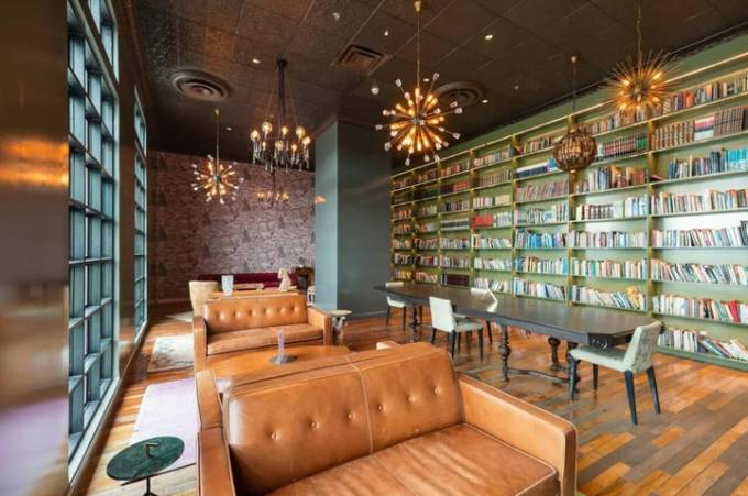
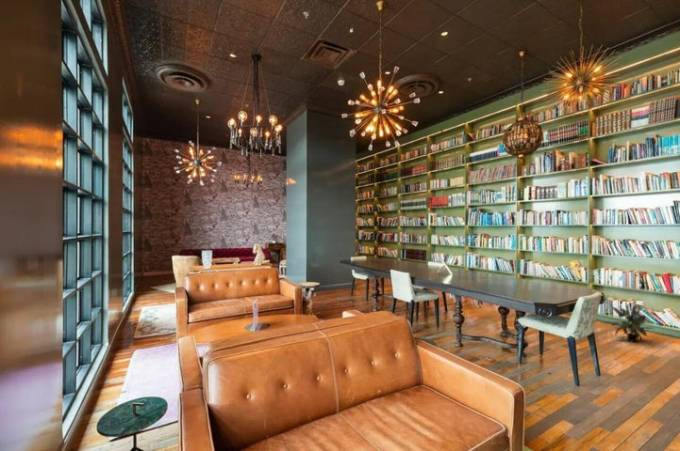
+ potted plant [610,303,655,343]
